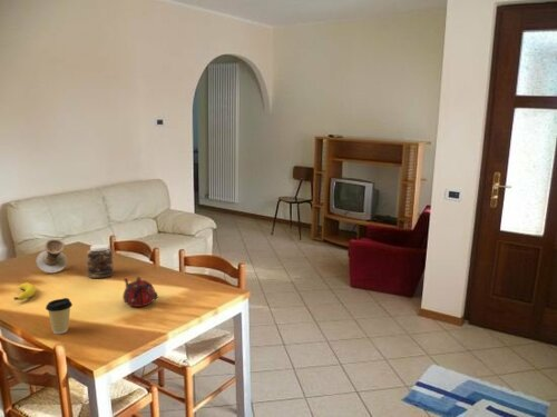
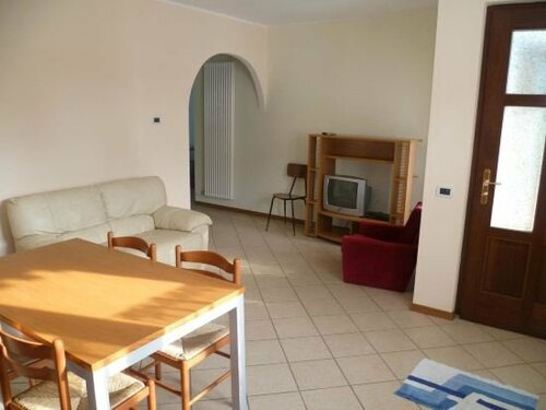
- jar [86,244,115,279]
- banana [12,281,37,301]
- teapot [121,276,159,308]
- coffee cup [45,297,74,335]
- plant pot [36,238,68,274]
